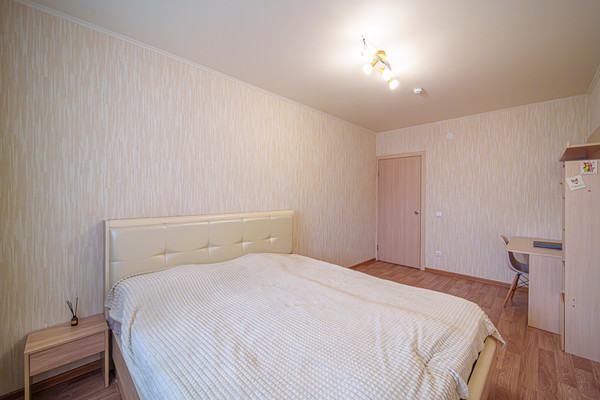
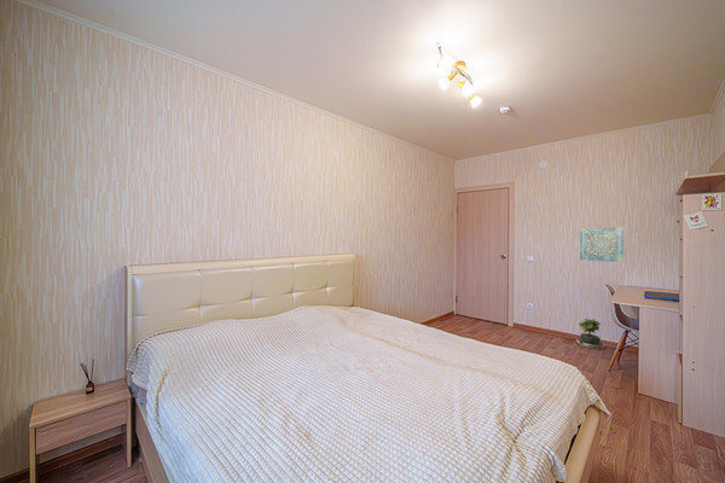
+ potted plant [573,318,607,350]
+ wall art [579,226,625,263]
